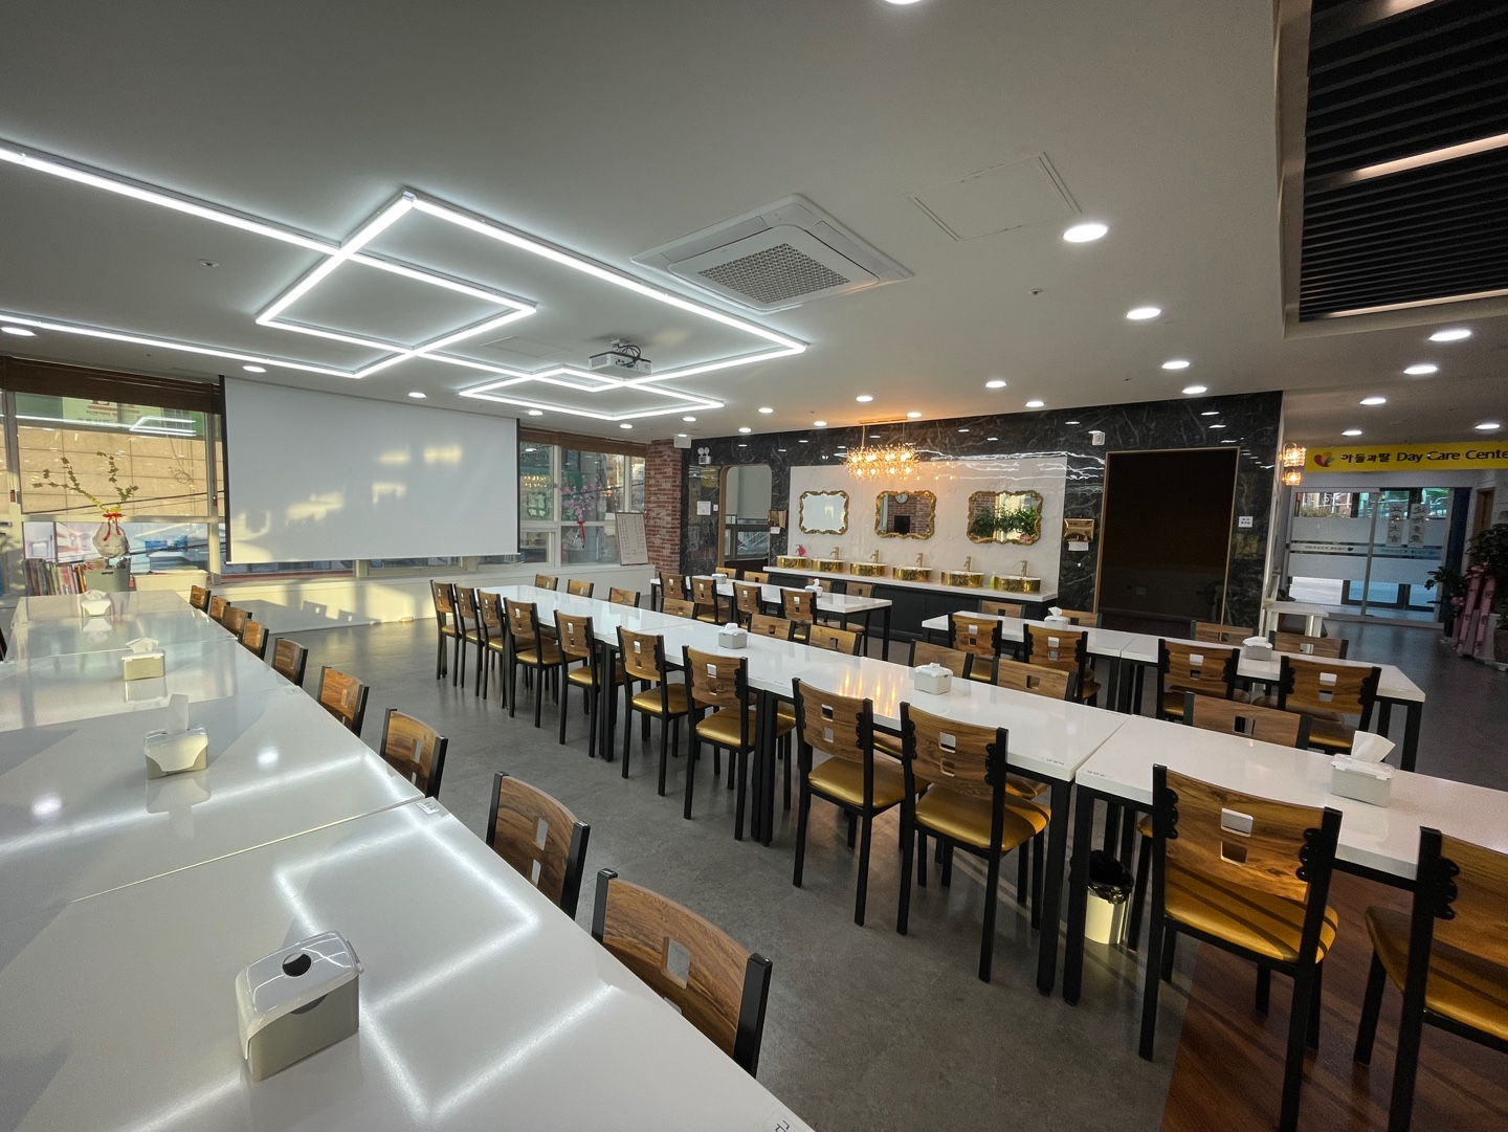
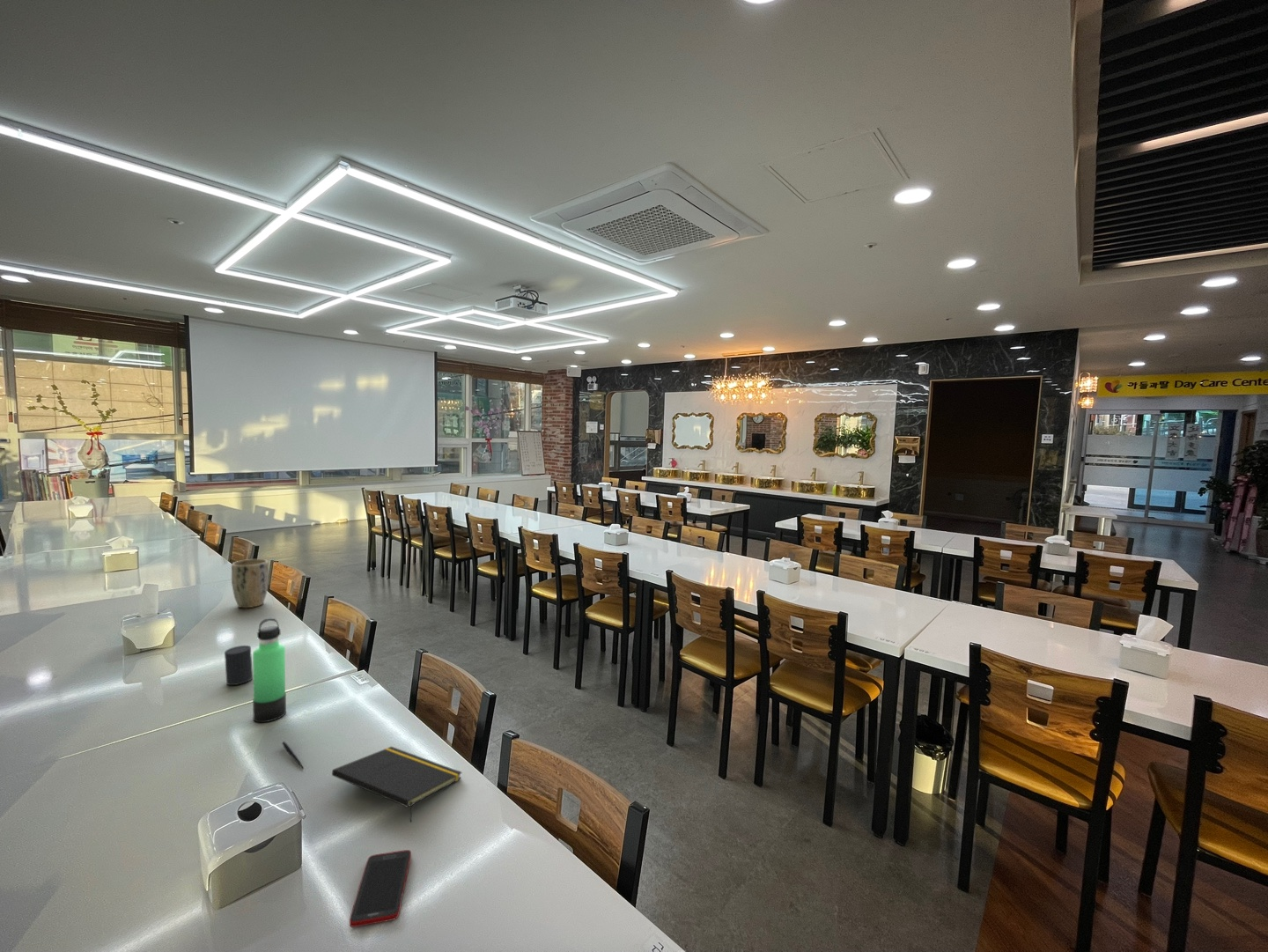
+ thermos bottle [252,617,287,723]
+ pen [281,741,305,770]
+ notepad [331,746,463,823]
+ cell phone [349,849,412,928]
+ cup [224,645,254,686]
+ plant pot [231,558,269,609]
